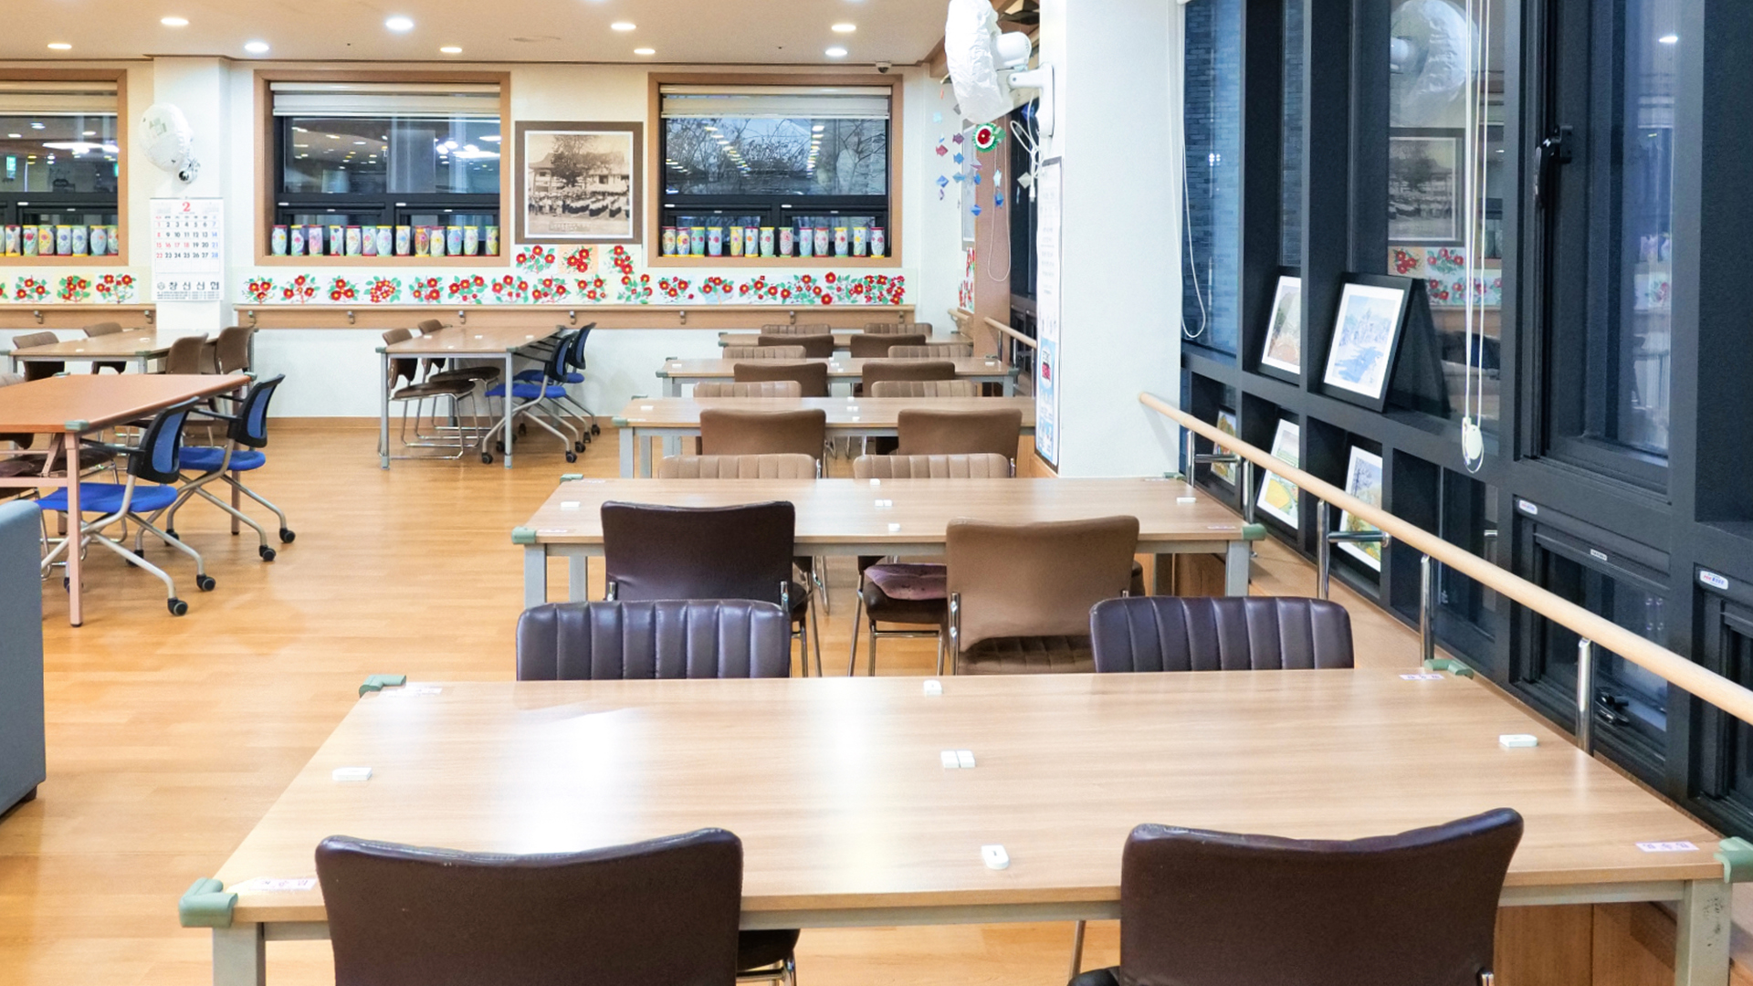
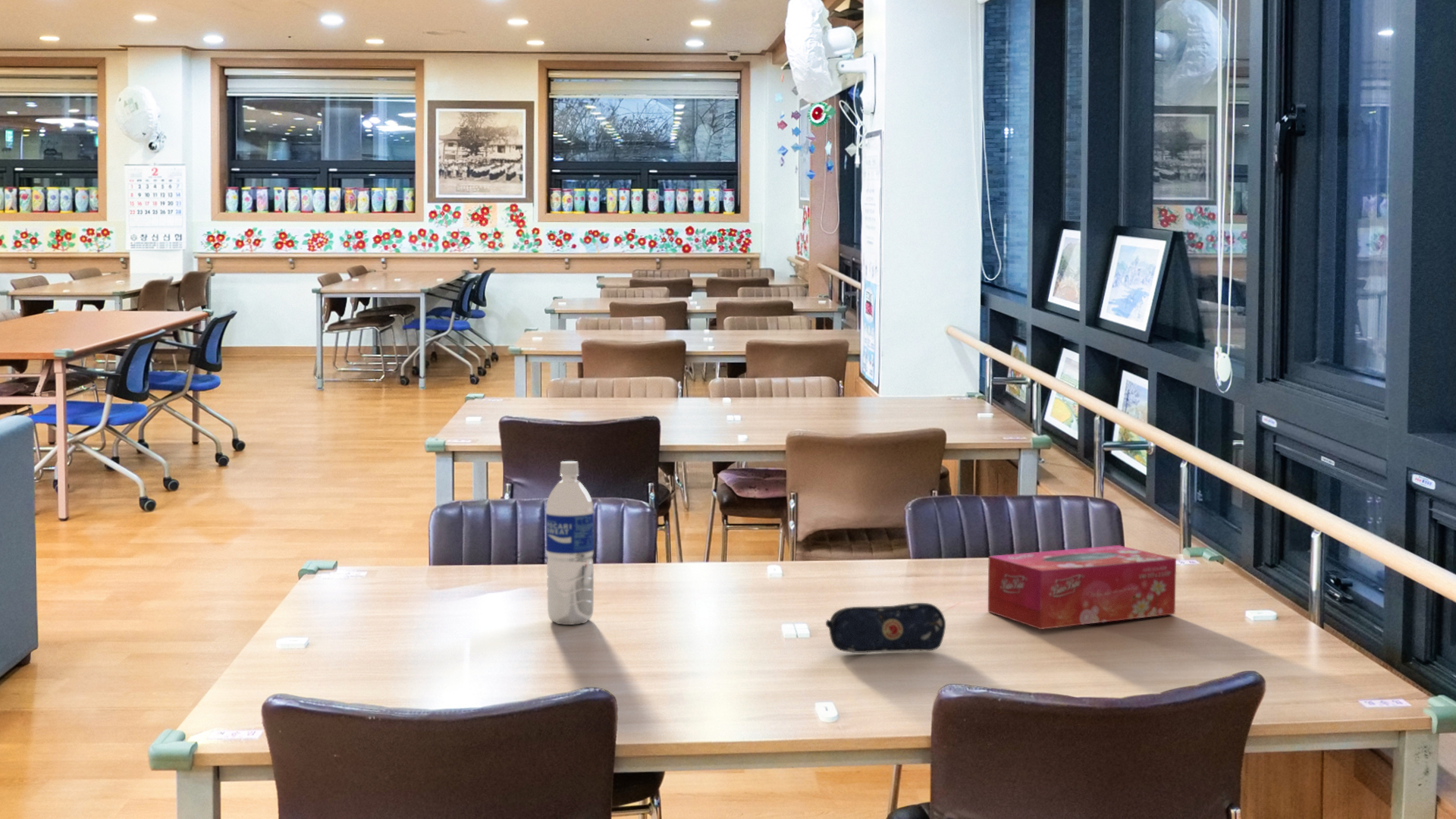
+ water bottle [545,460,595,626]
+ tissue box [987,544,1177,630]
+ pencil case [825,602,946,654]
